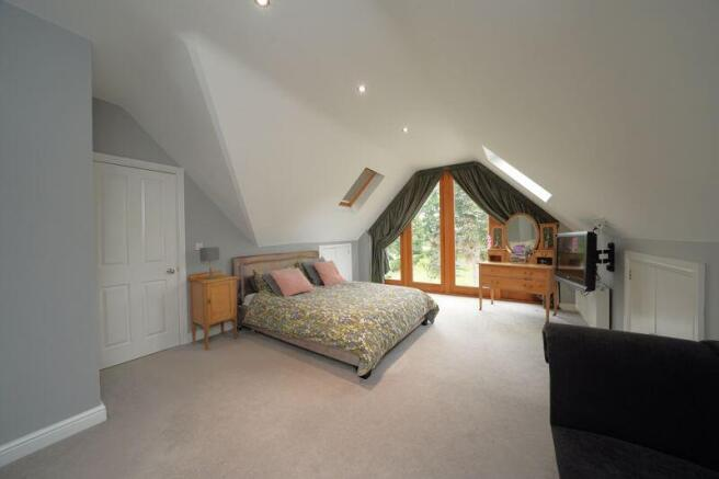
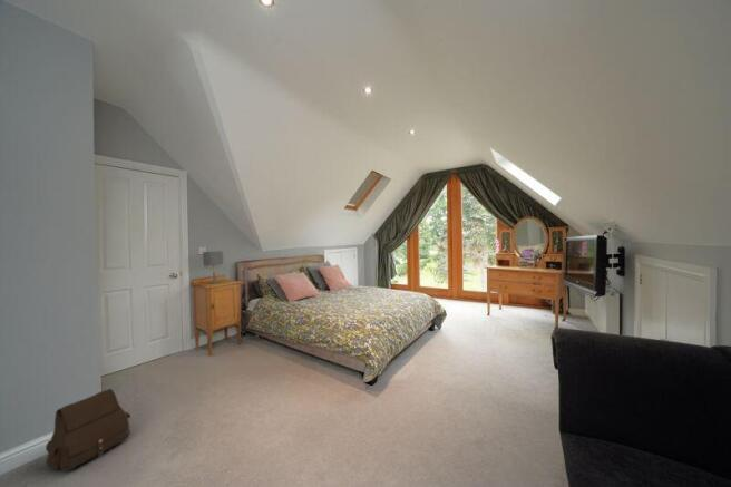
+ satchel [45,388,131,473]
